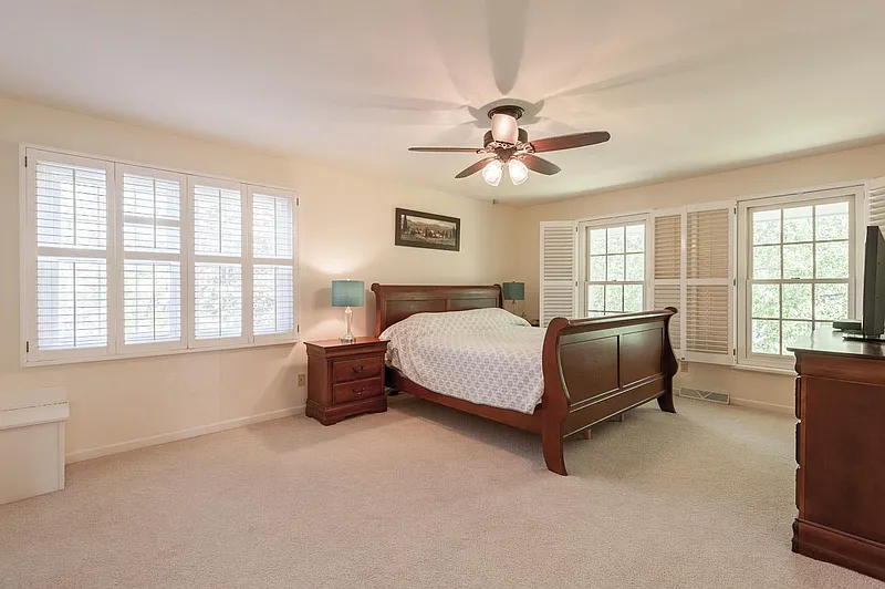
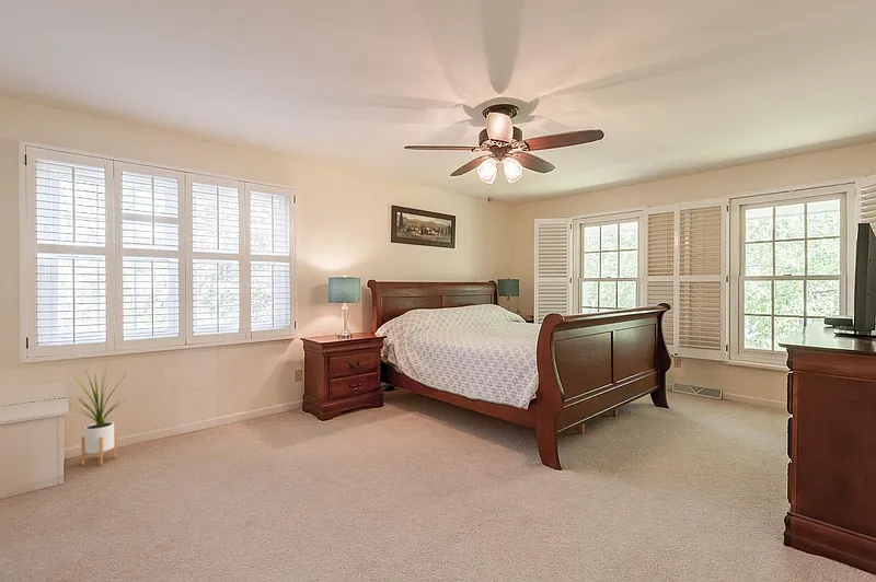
+ house plant [67,366,128,466]
